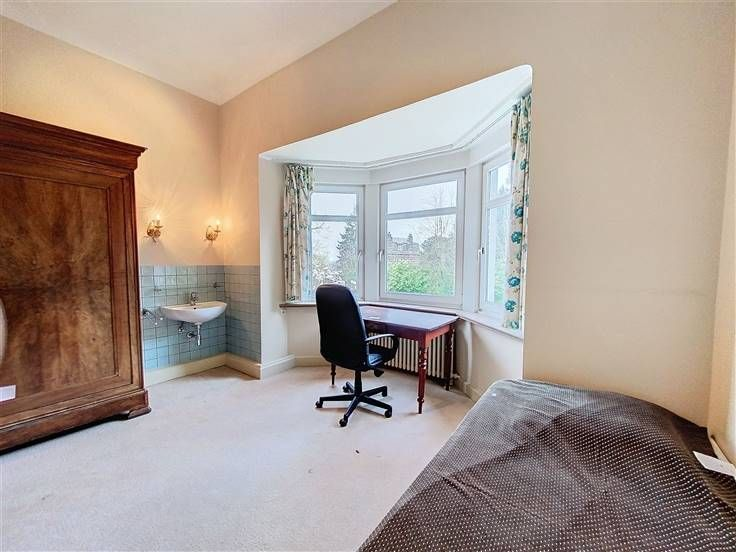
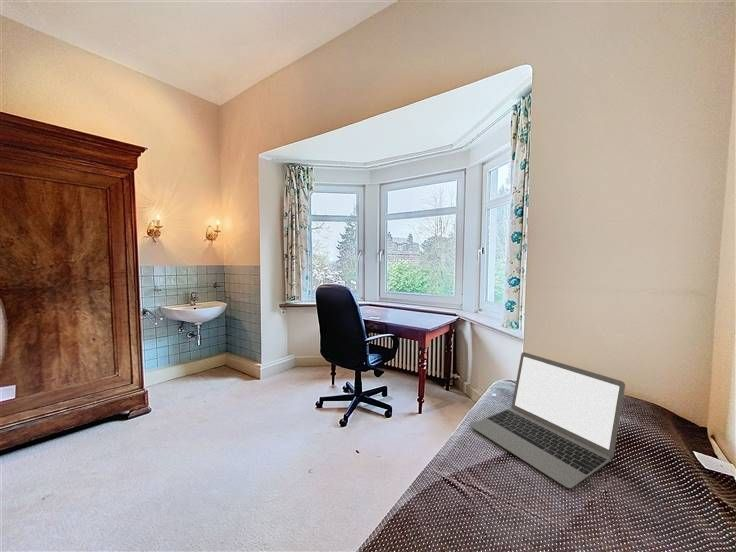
+ laptop [469,351,626,489]
